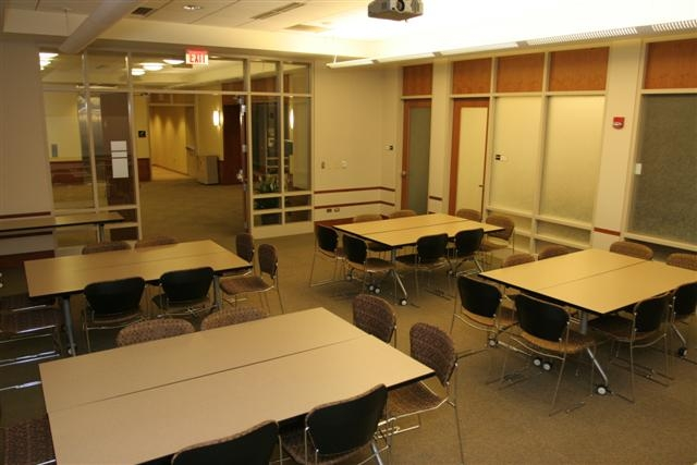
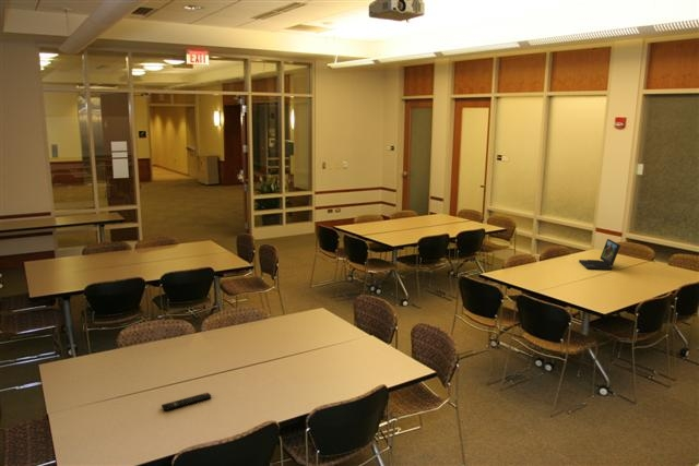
+ laptop [578,238,621,271]
+ remote control [161,392,212,411]
